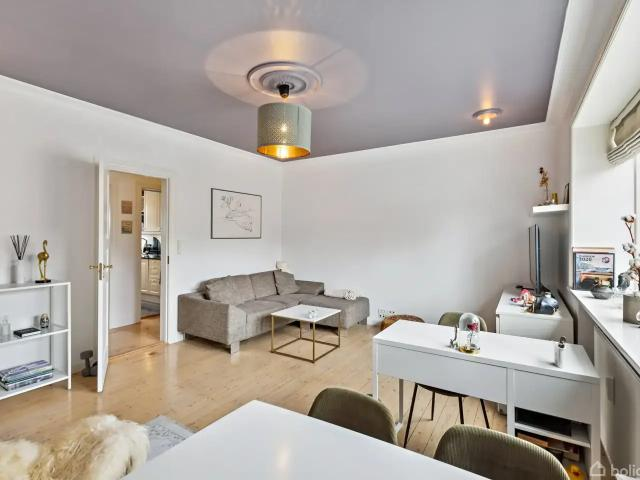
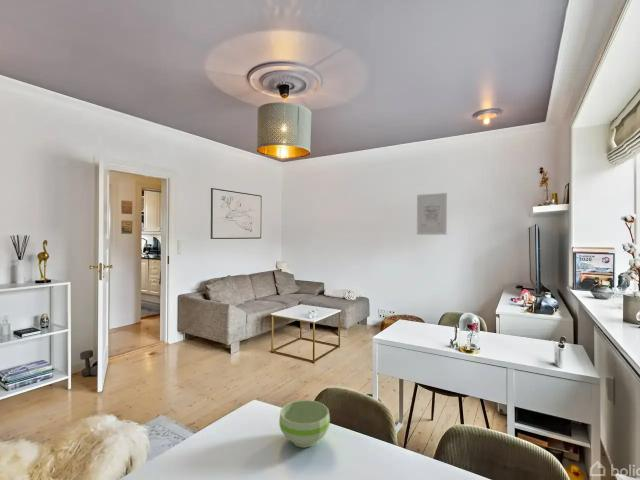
+ bowl [278,399,331,449]
+ wall art [416,192,448,236]
